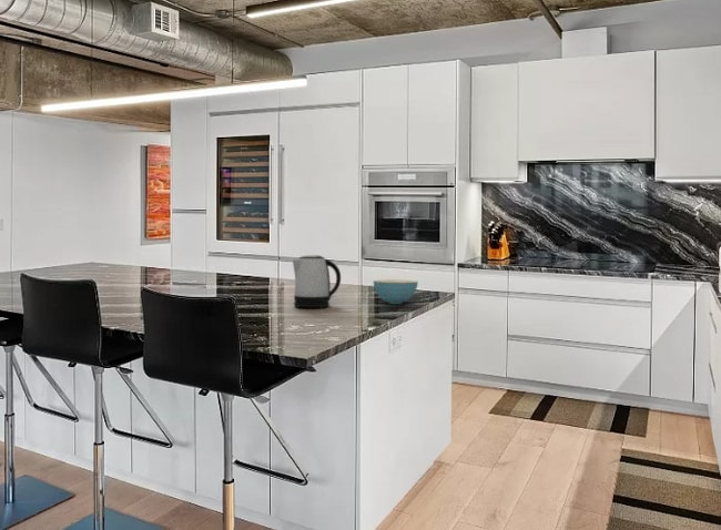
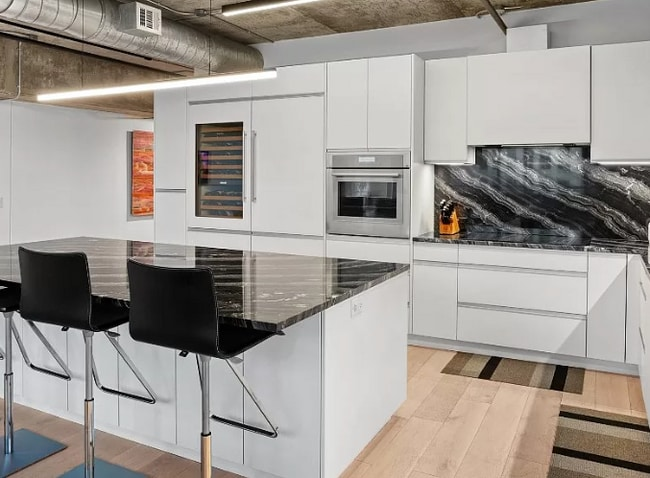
- kettle [292,254,342,308]
- cereal bowl [373,278,419,305]
